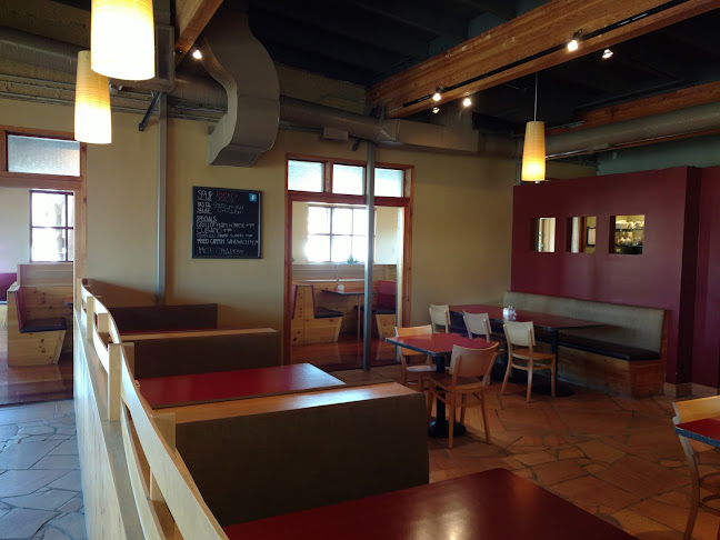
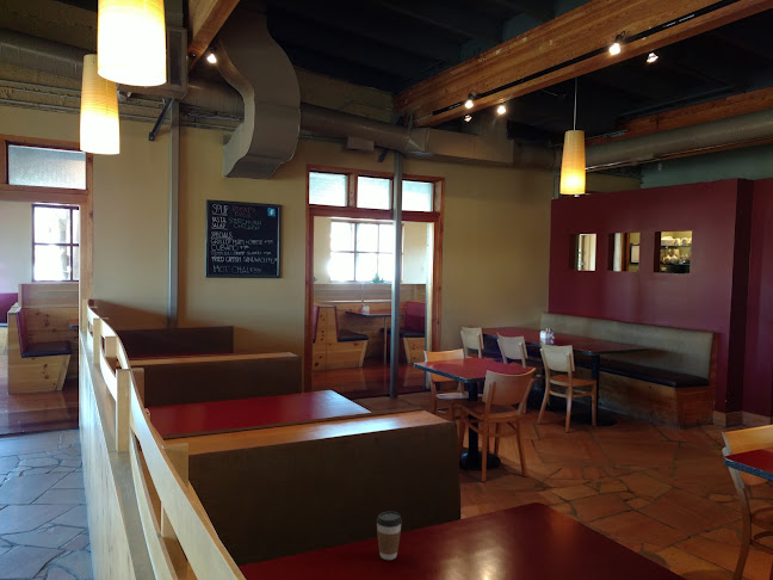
+ coffee cup [376,511,403,561]
